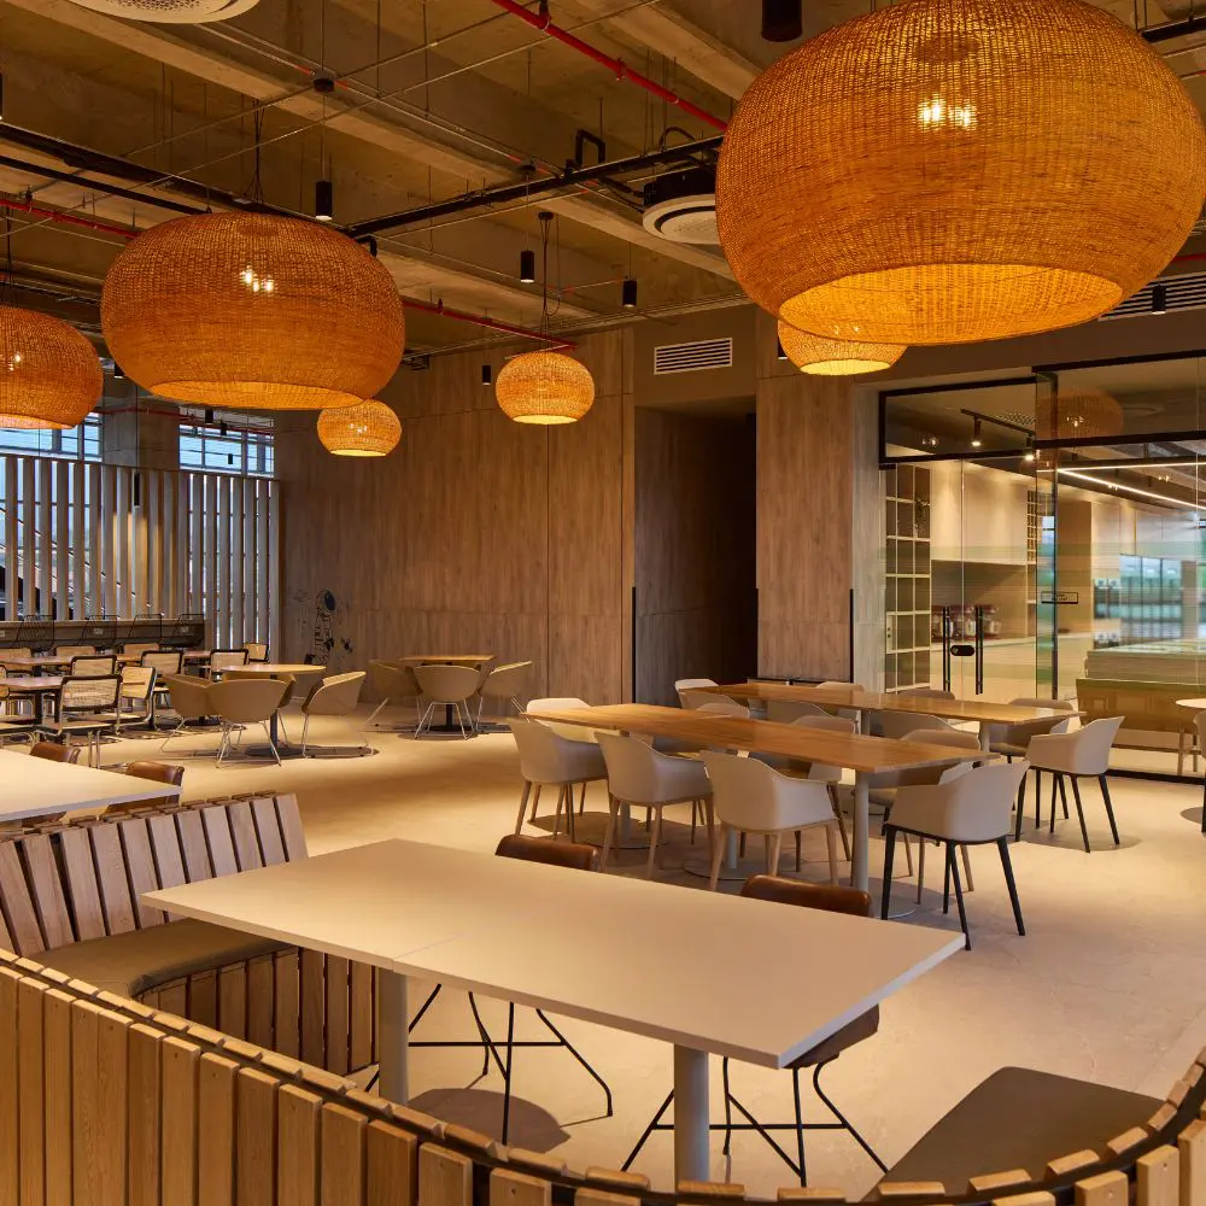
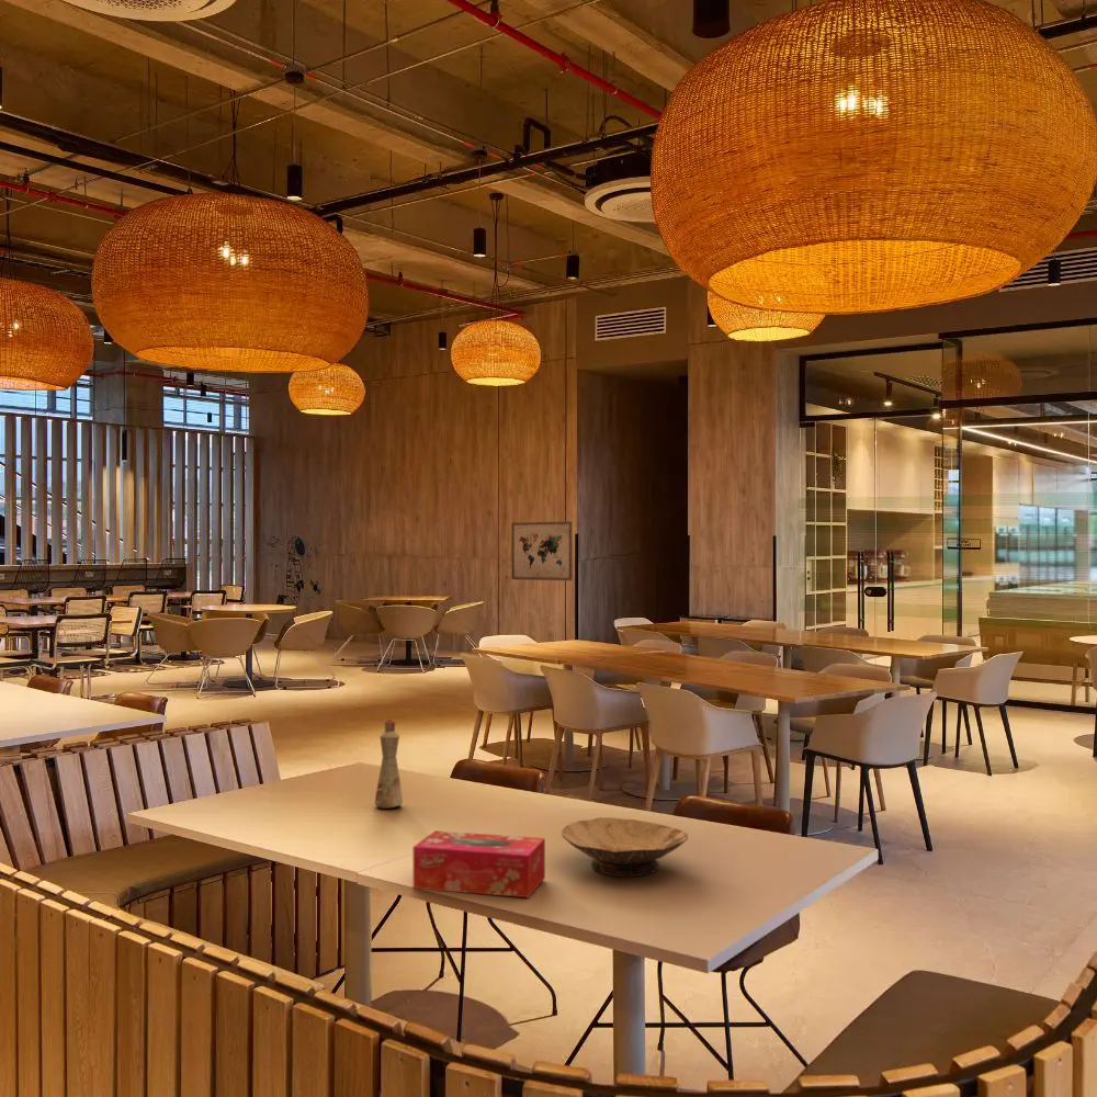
+ bottle [374,717,404,810]
+ tissue box [412,829,546,898]
+ wall art [510,520,573,581]
+ bowl [561,816,689,878]
